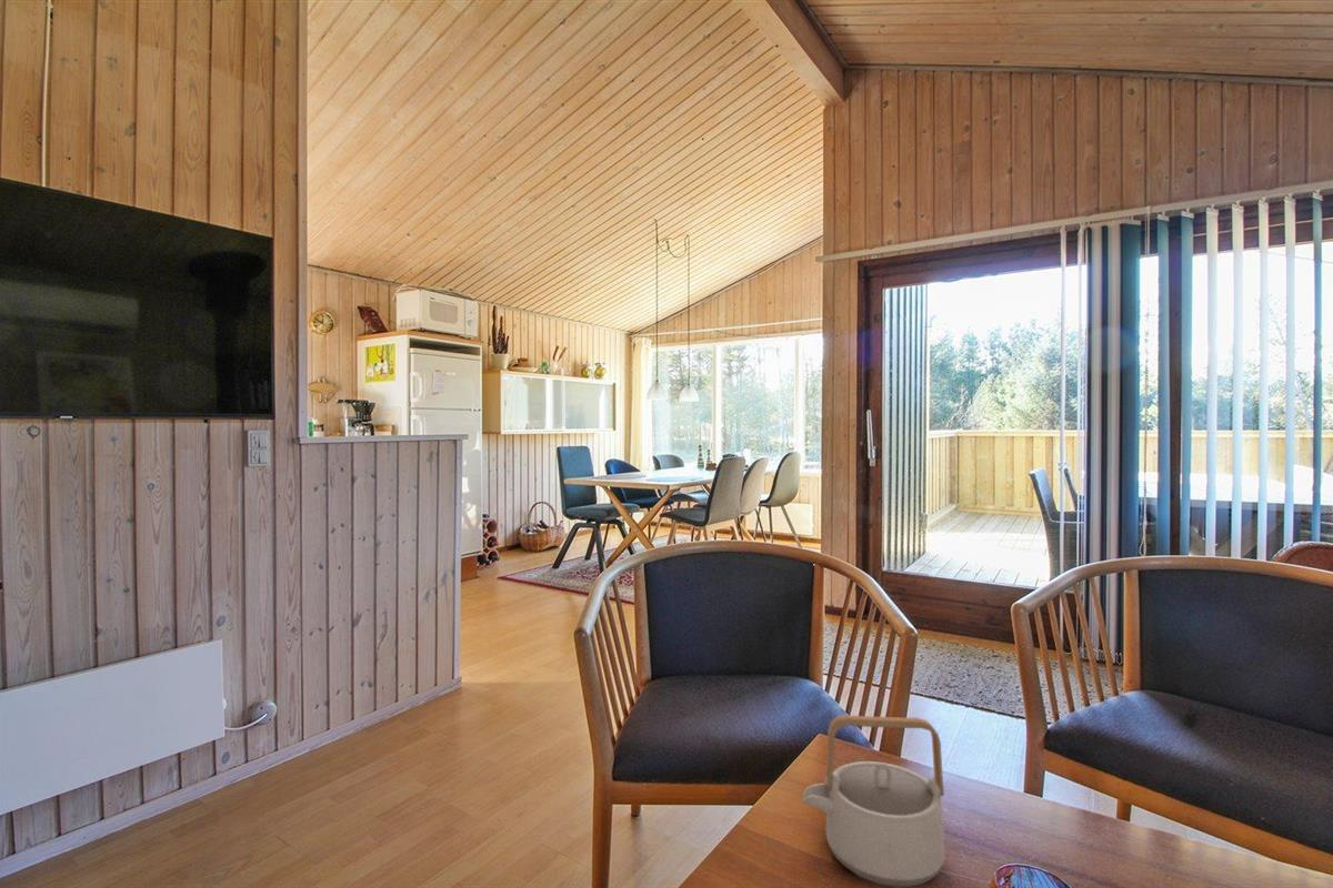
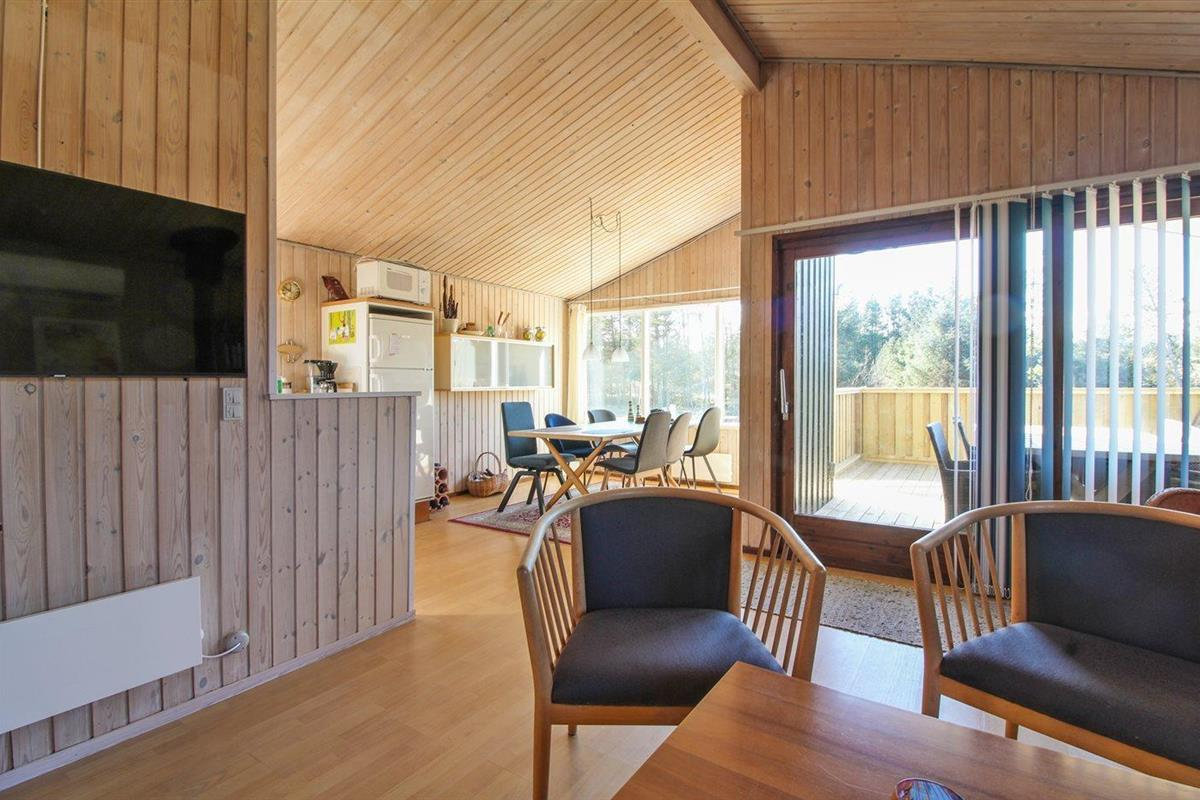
- teapot [802,714,945,888]
